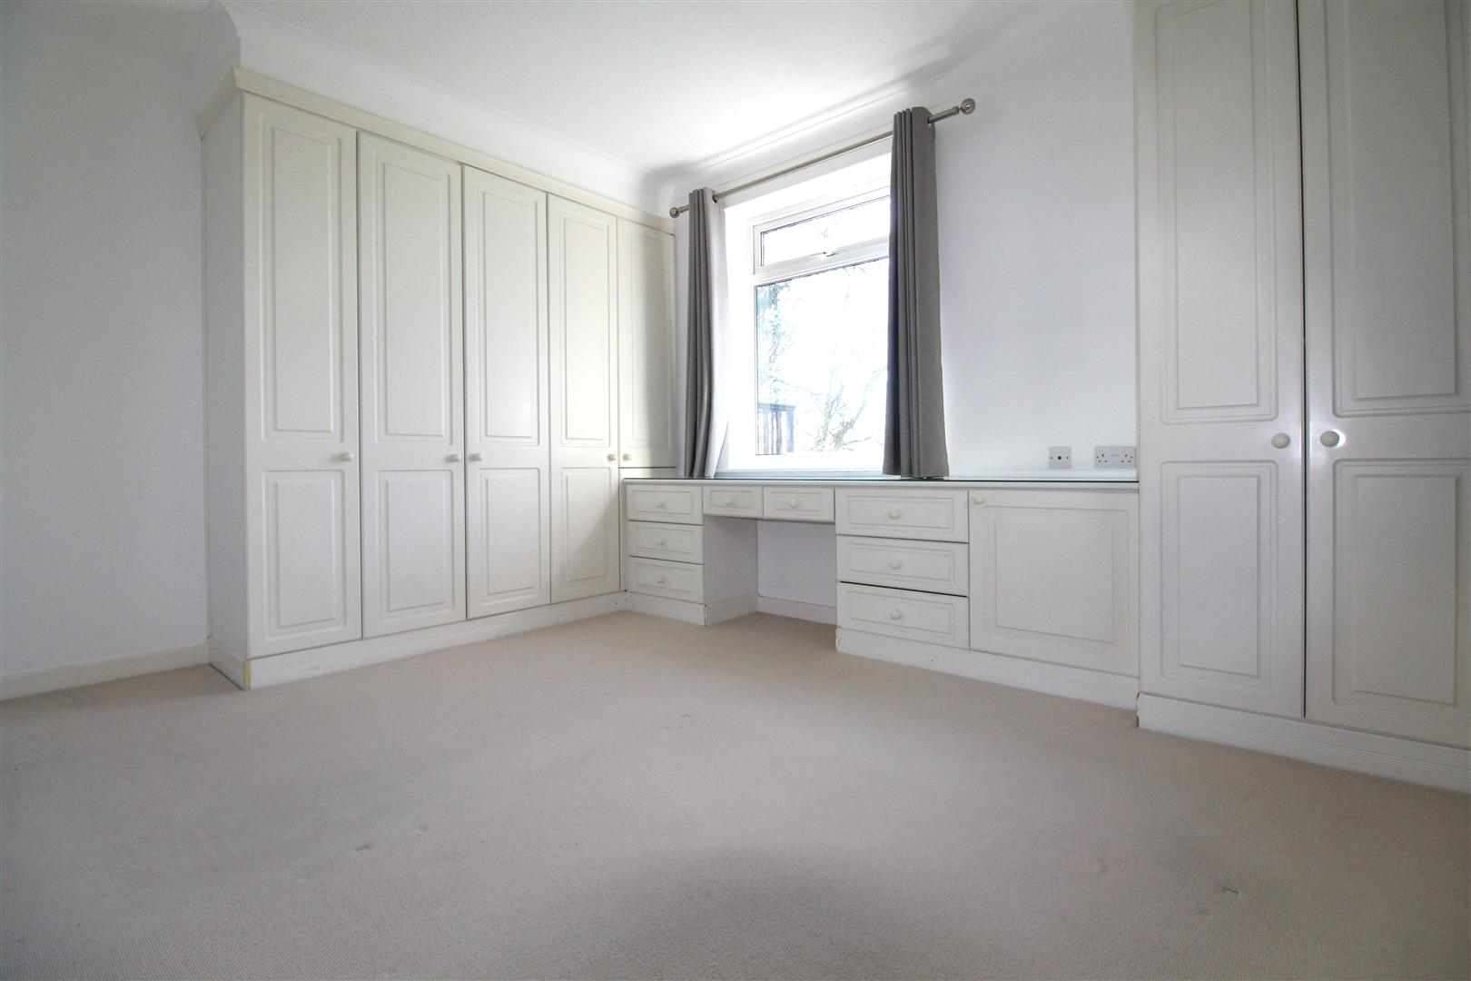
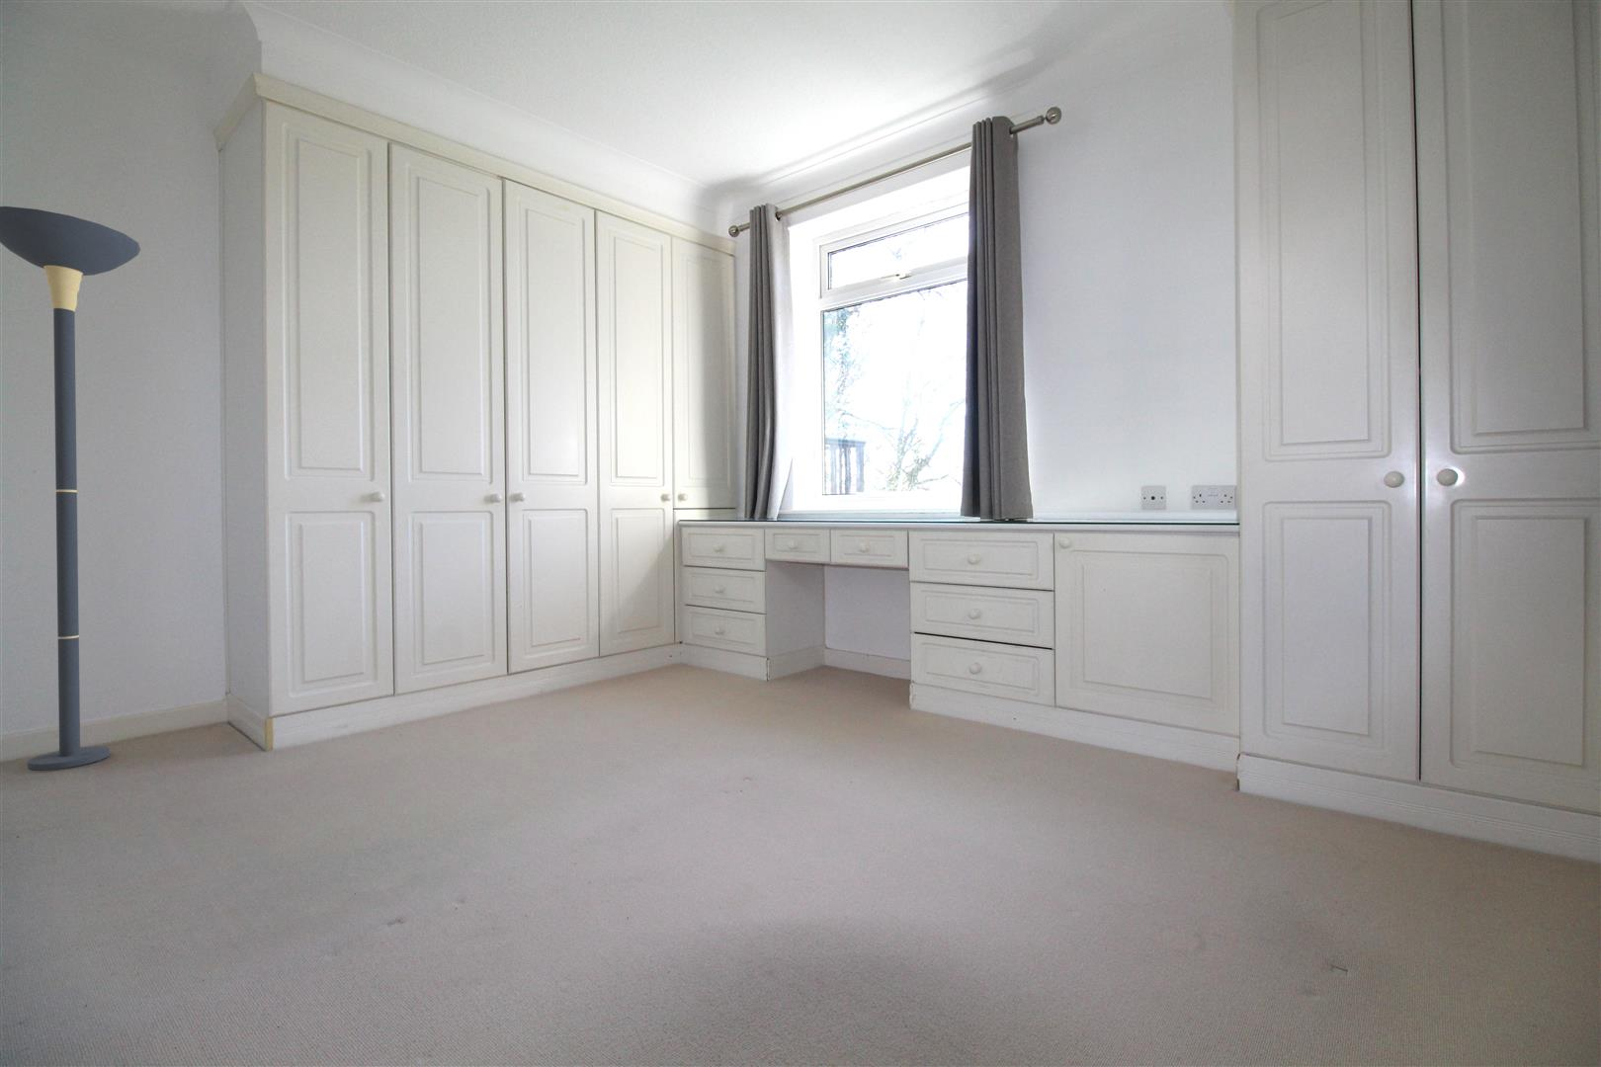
+ floor lamp [0,206,142,772]
